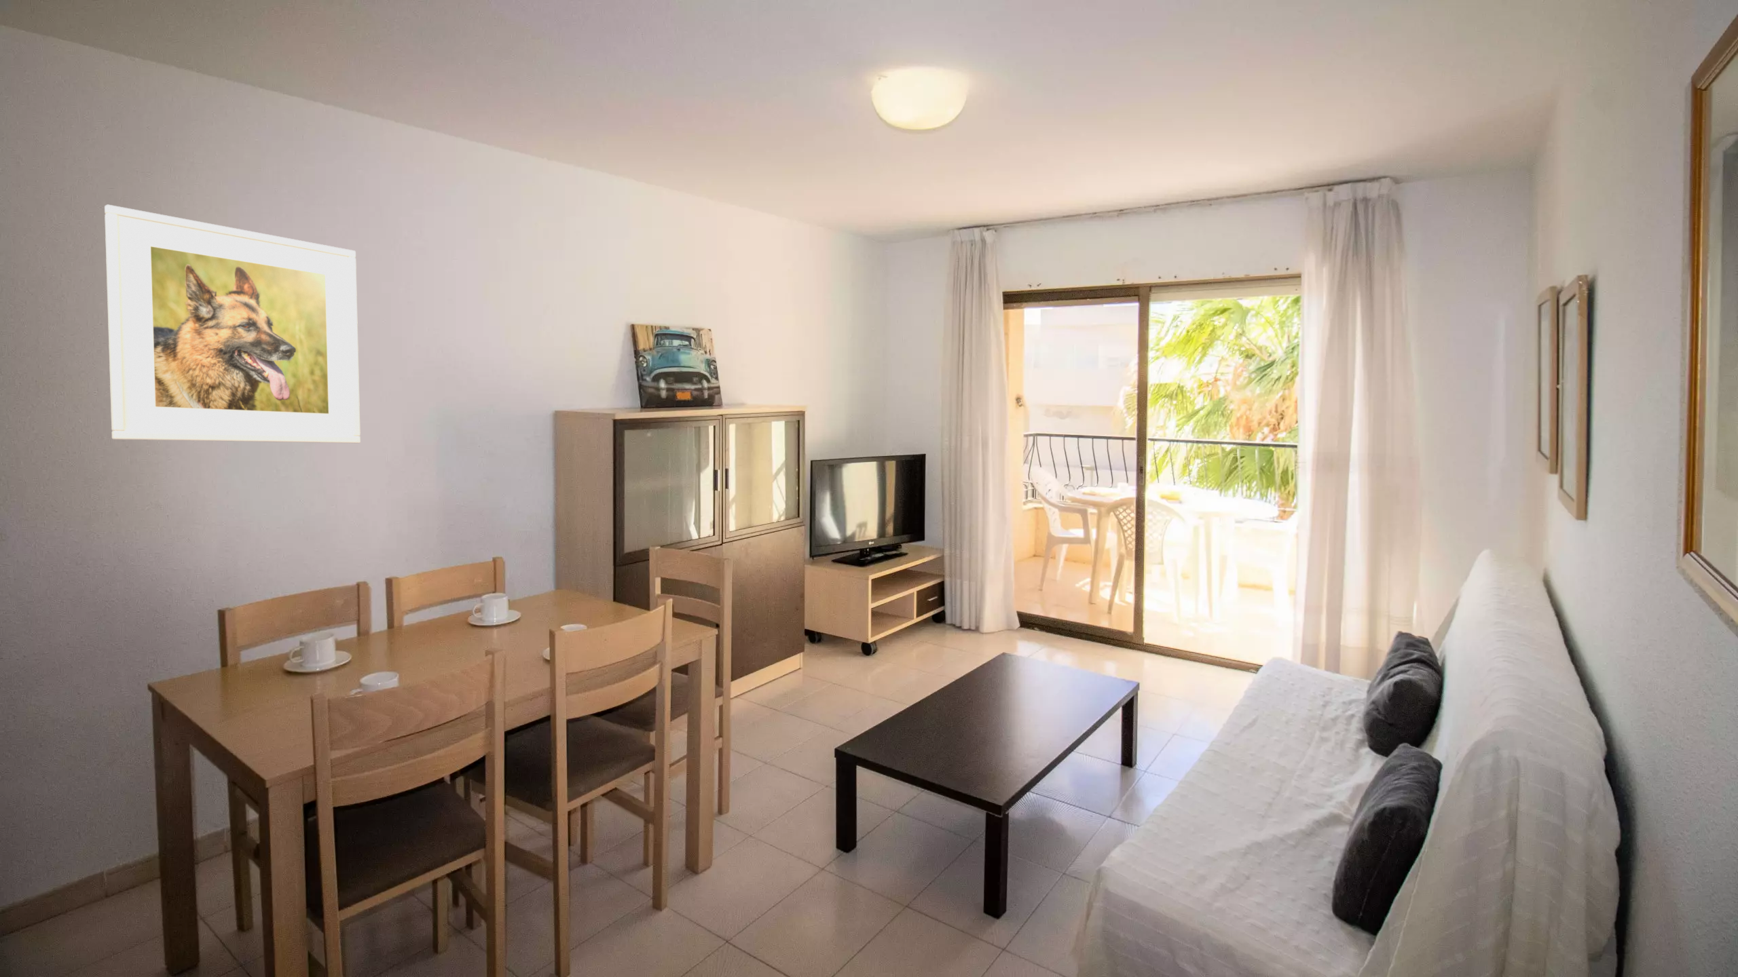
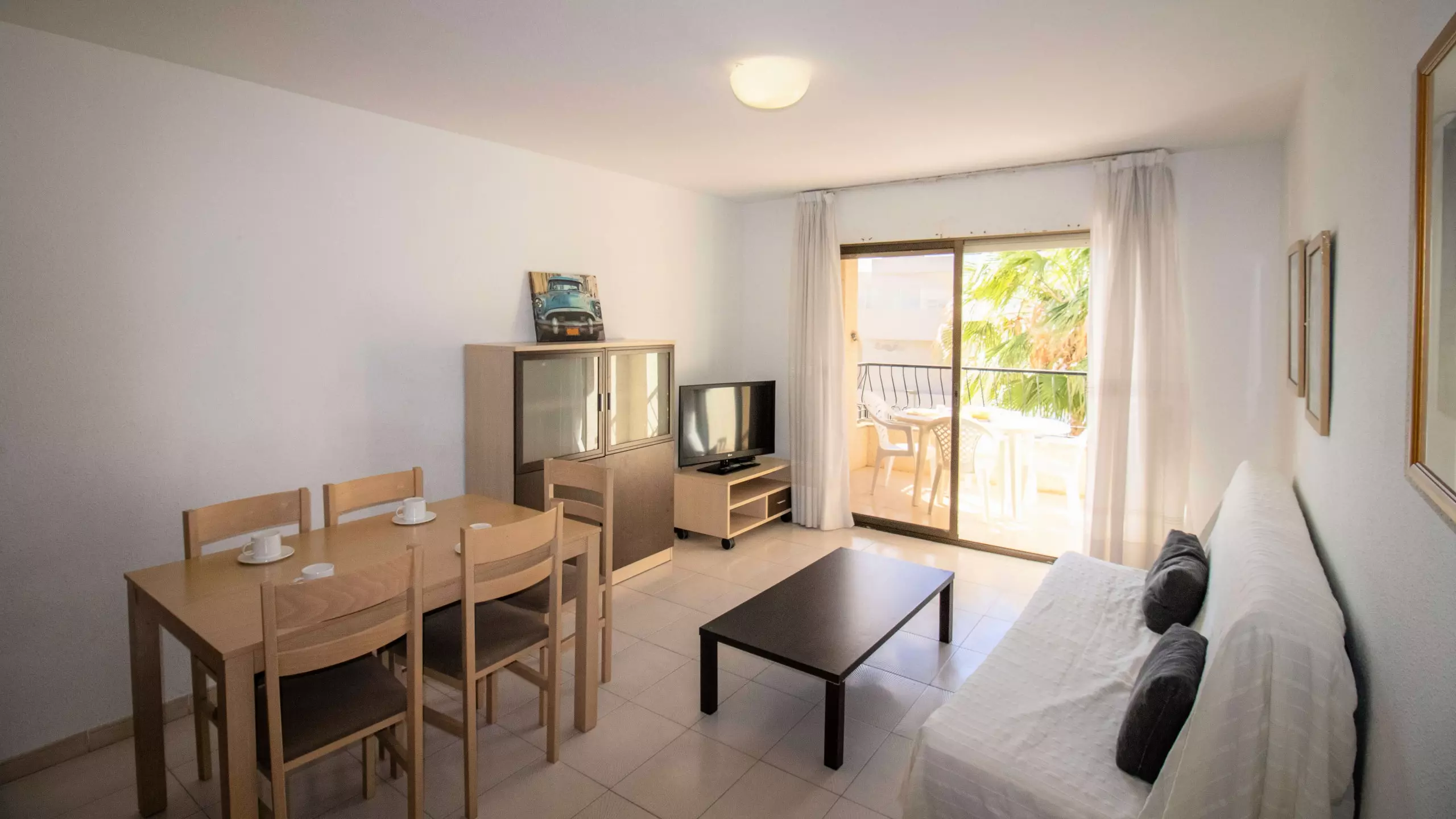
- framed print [104,204,362,444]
